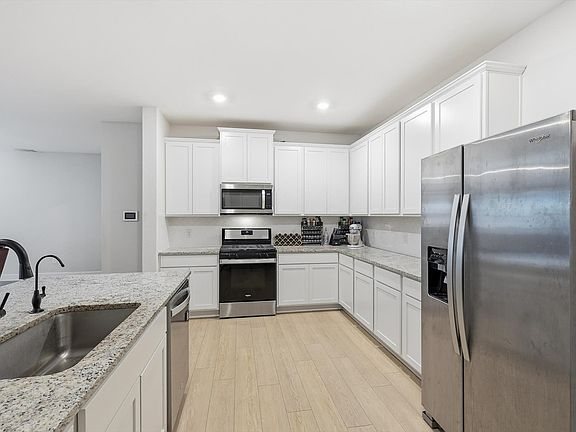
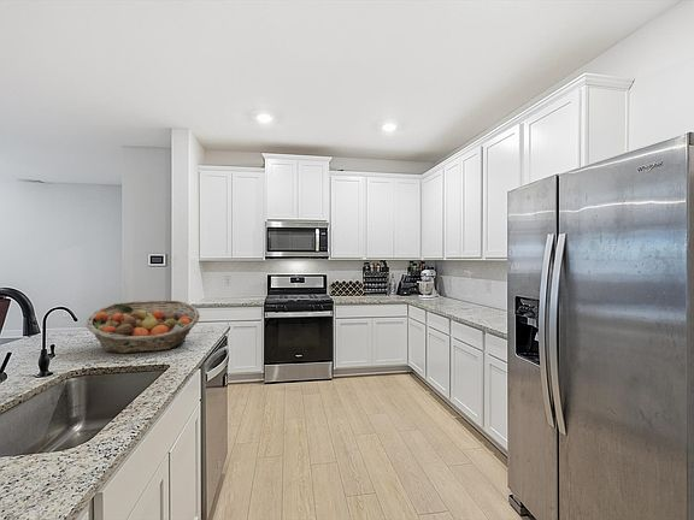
+ fruit basket [86,300,201,355]
